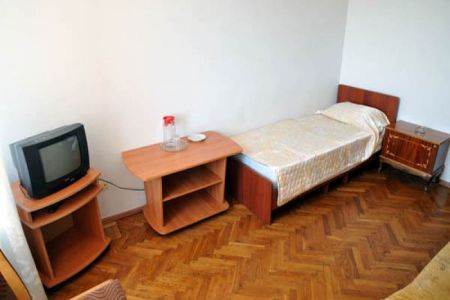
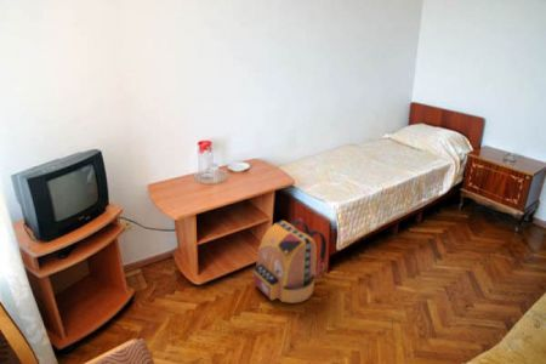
+ backpack [251,217,328,305]
